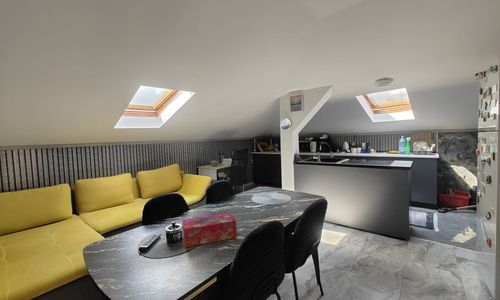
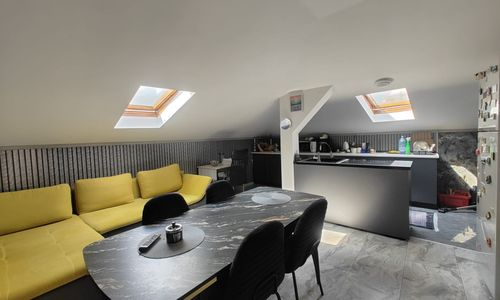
- tissue box [181,212,238,248]
